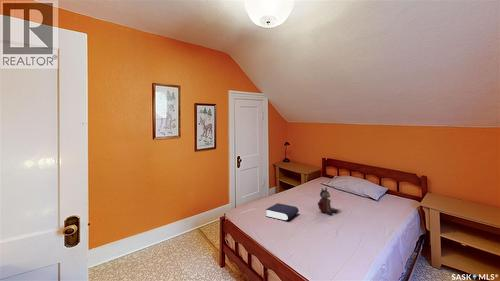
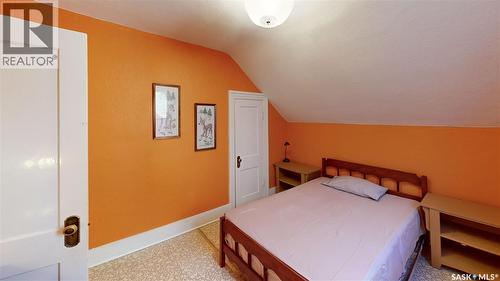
- book [265,202,300,222]
- stuffed bear [317,187,338,216]
